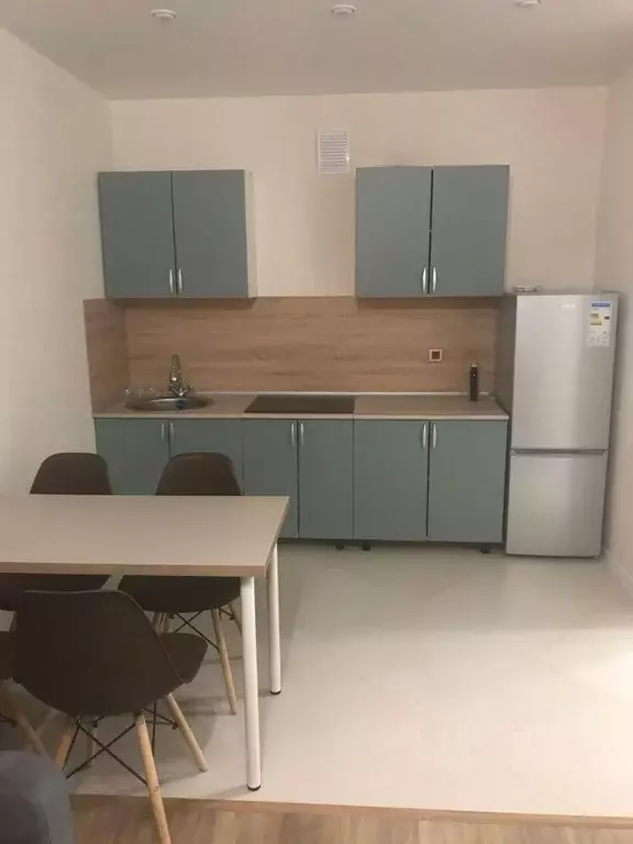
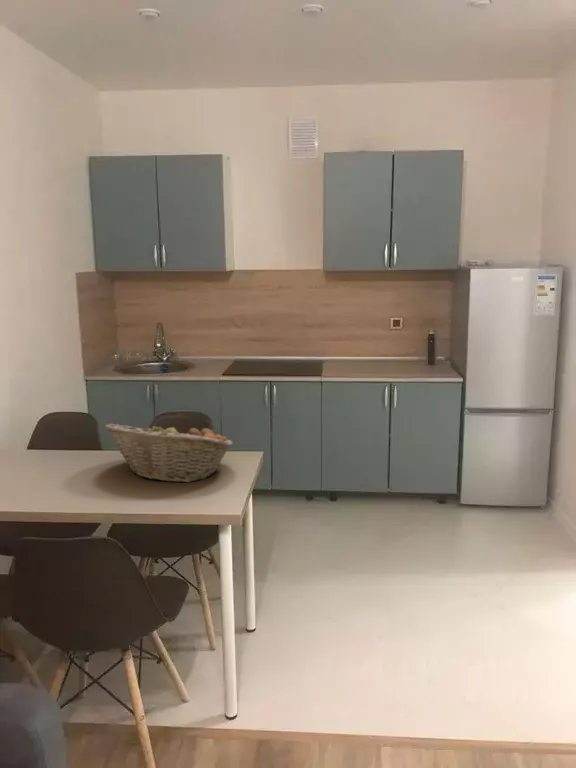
+ fruit basket [104,420,234,483]
